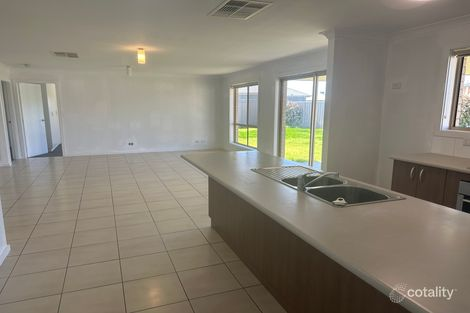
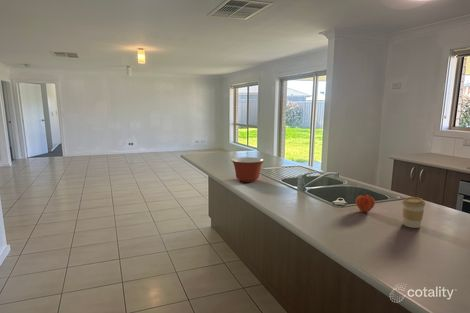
+ coffee cup [401,196,426,229]
+ fruit [355,192,376,213]
+ mixing bowl [230,156,265,183]
